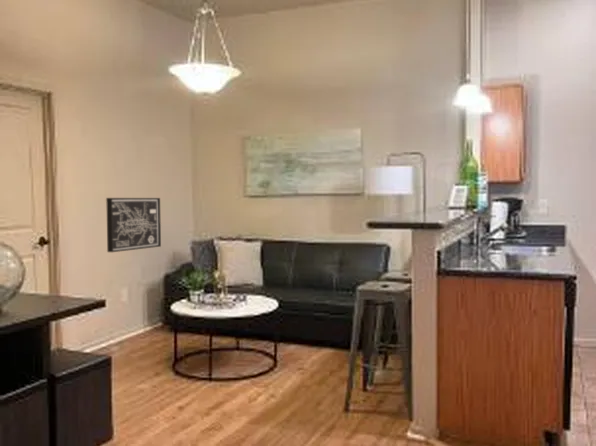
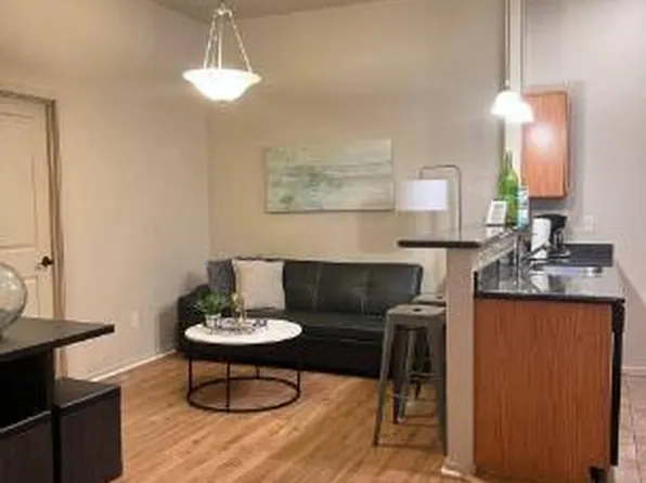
- wall art [105,197,162,253]
